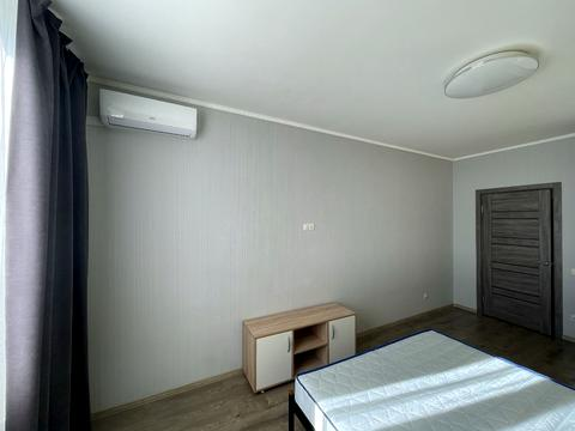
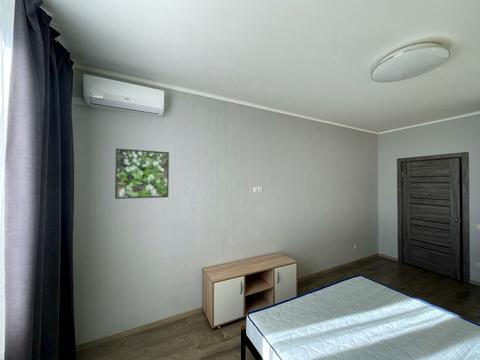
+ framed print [114,147,170,200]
